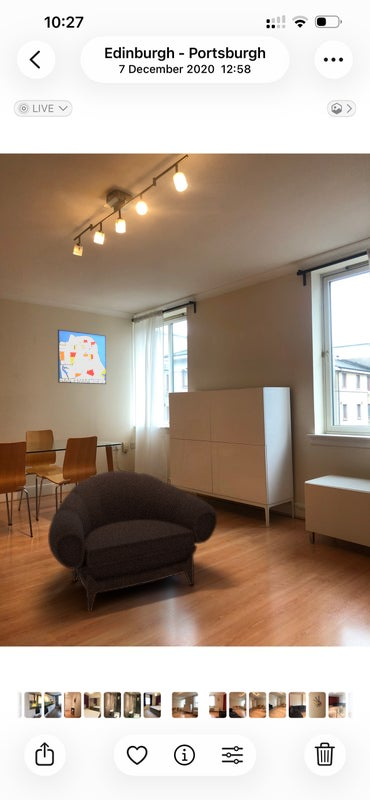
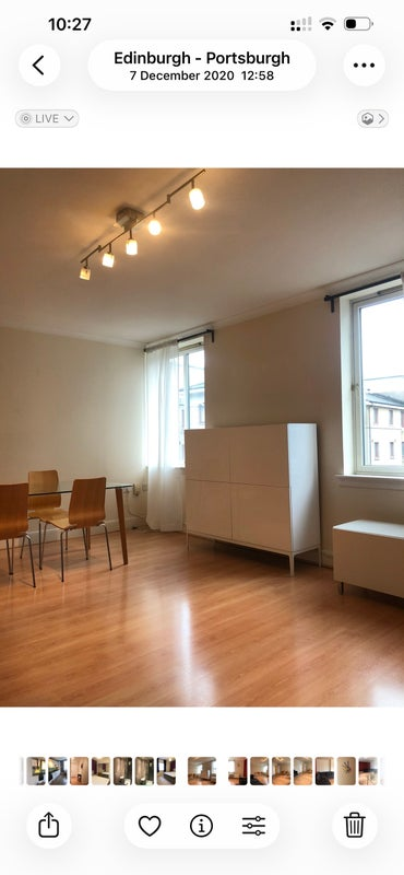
- armchair [47,470,218,613]
- wall art [57,329,107,385]
